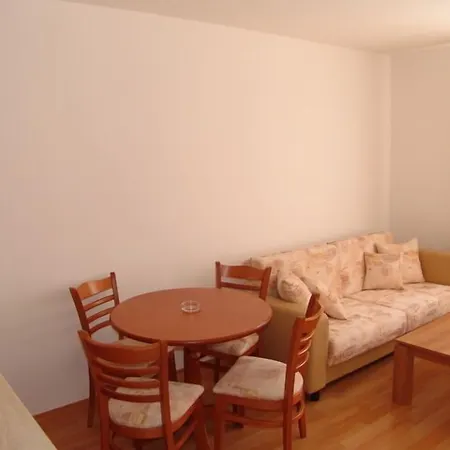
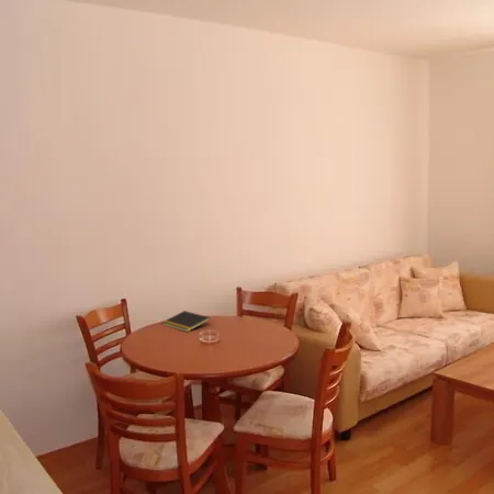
+ notepad [160,310,212,333]
